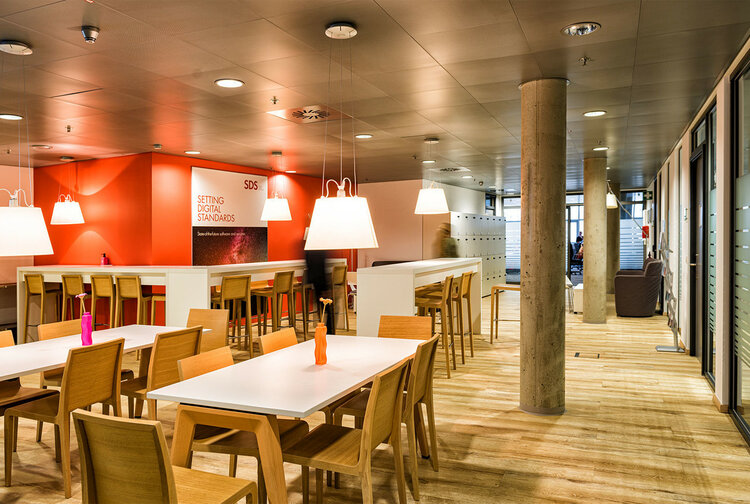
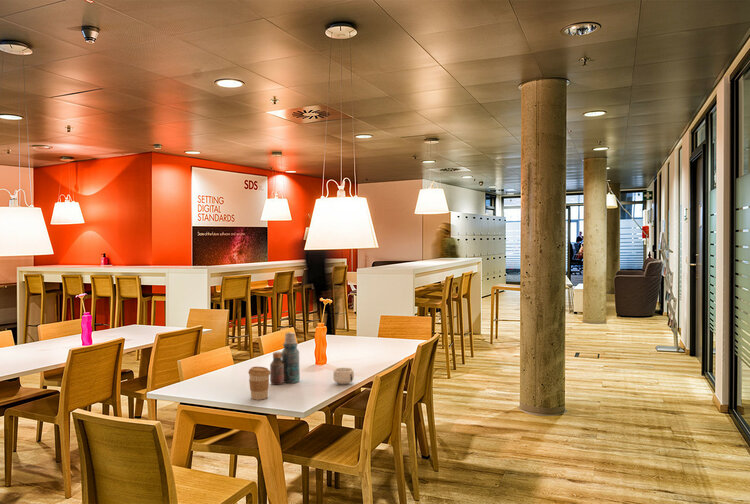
+ coffee cup [247,366,270,401]
+ bottle [269,331,301,386]
+ mug [332,367,355,385]
